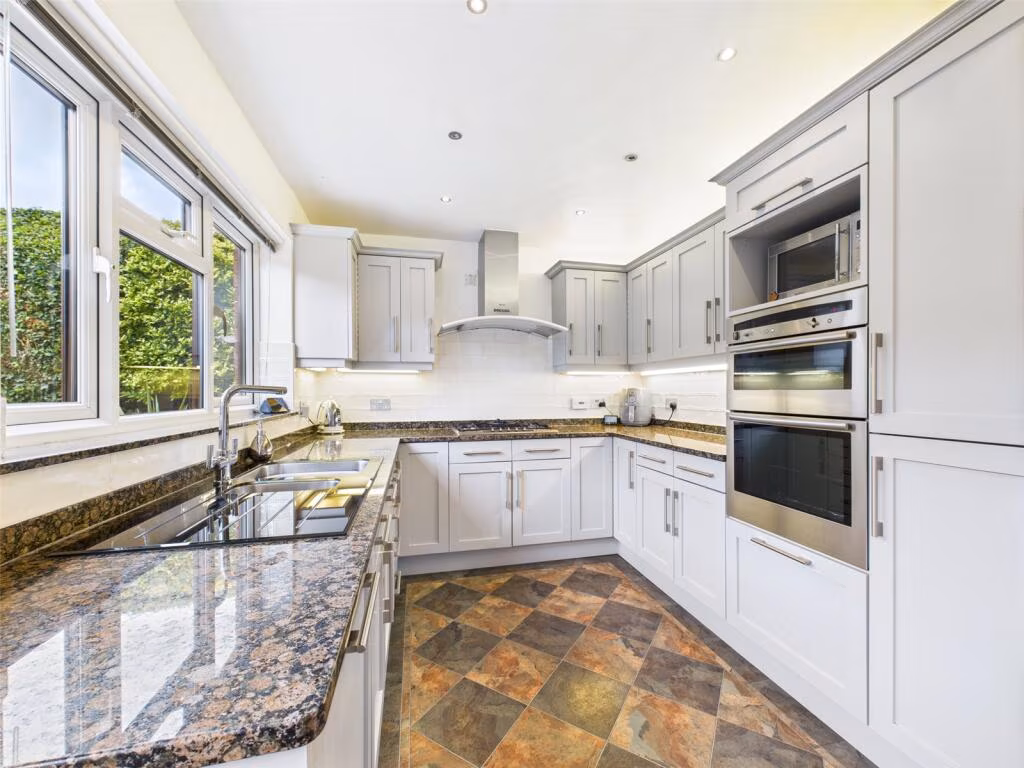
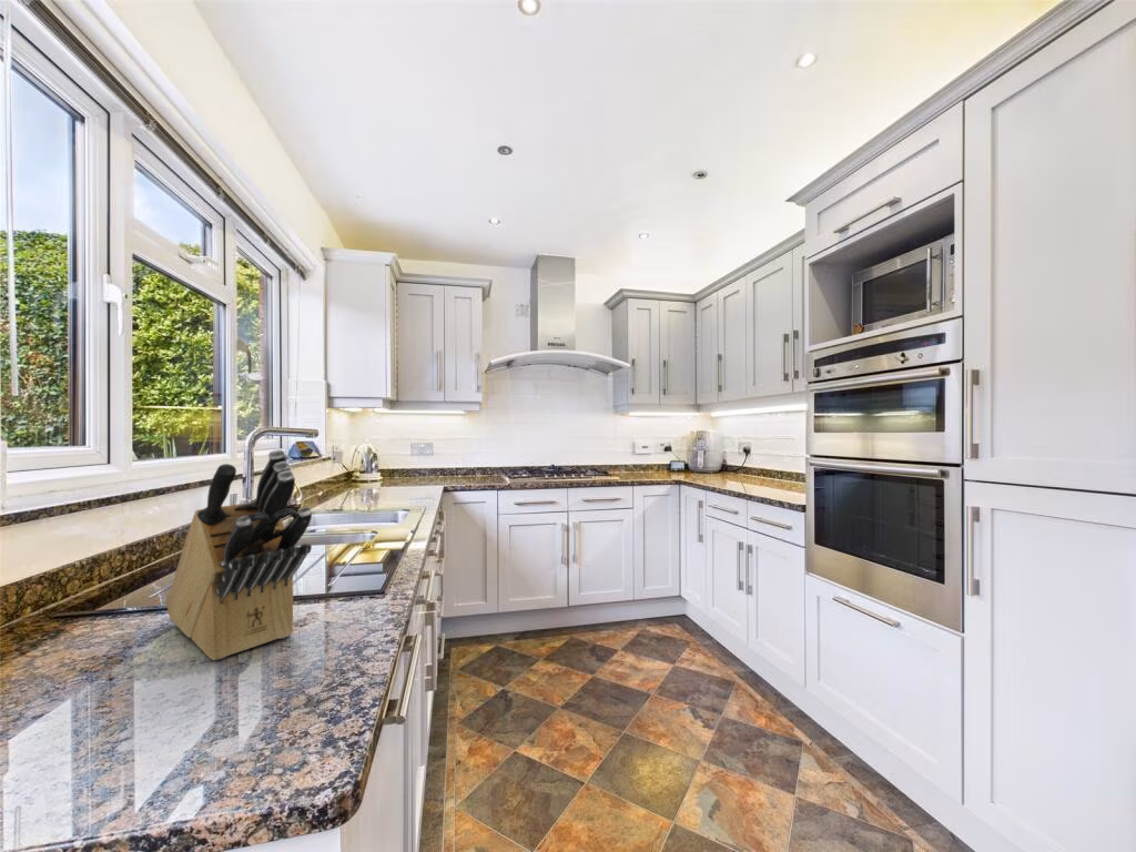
+ knife block [165,448,313,661]
